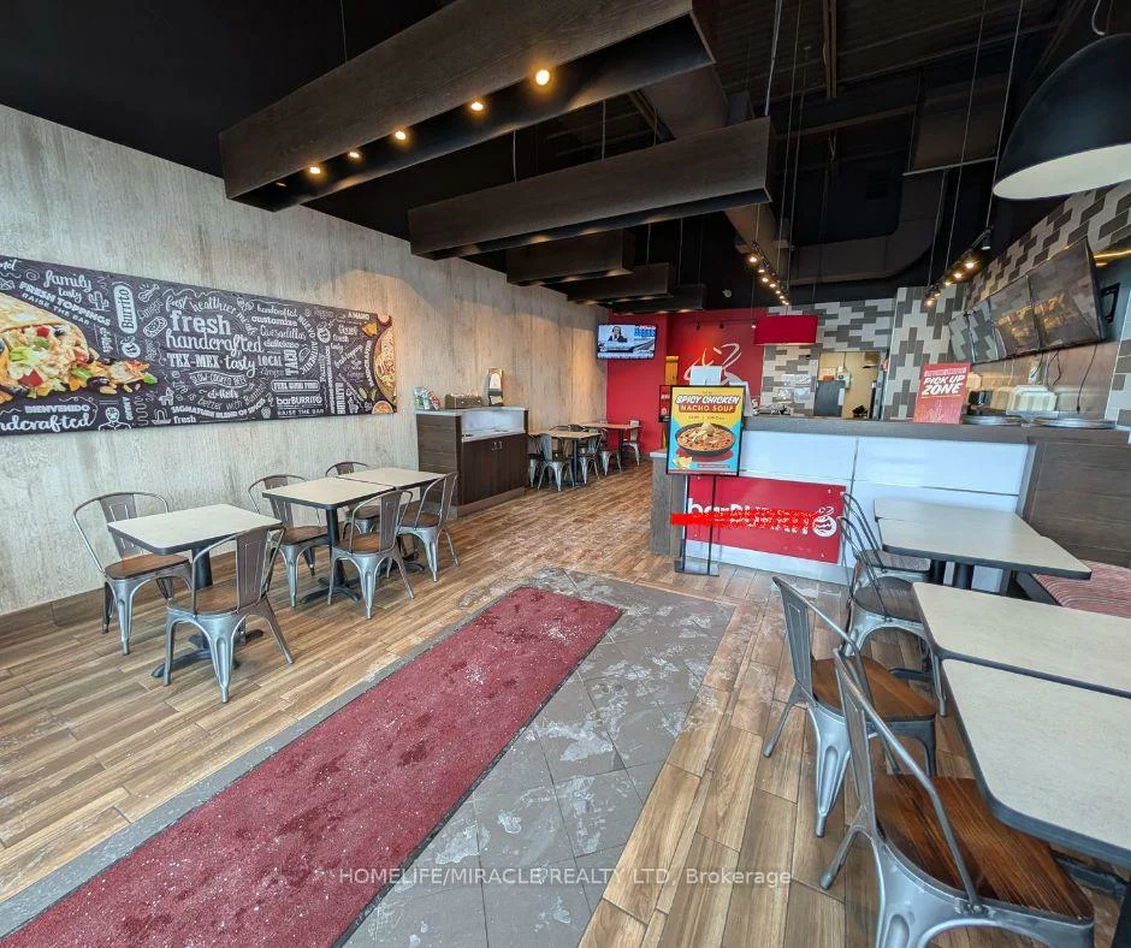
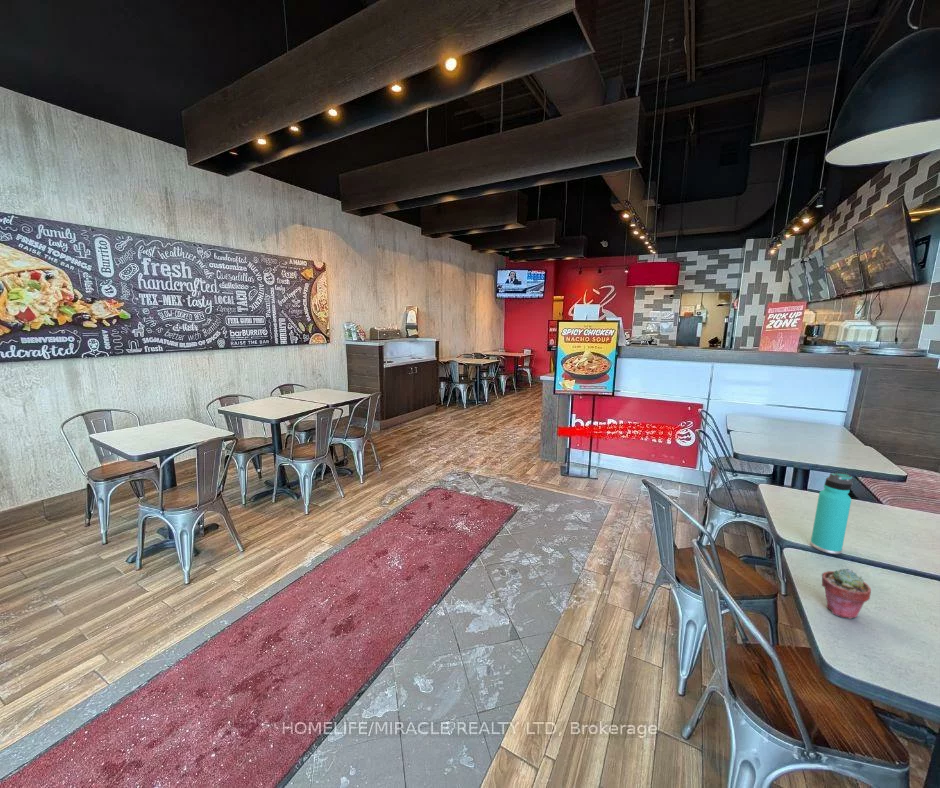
+ thermos bottle [809,472,853,555]
+ potted succulent [821,568,872,619]
